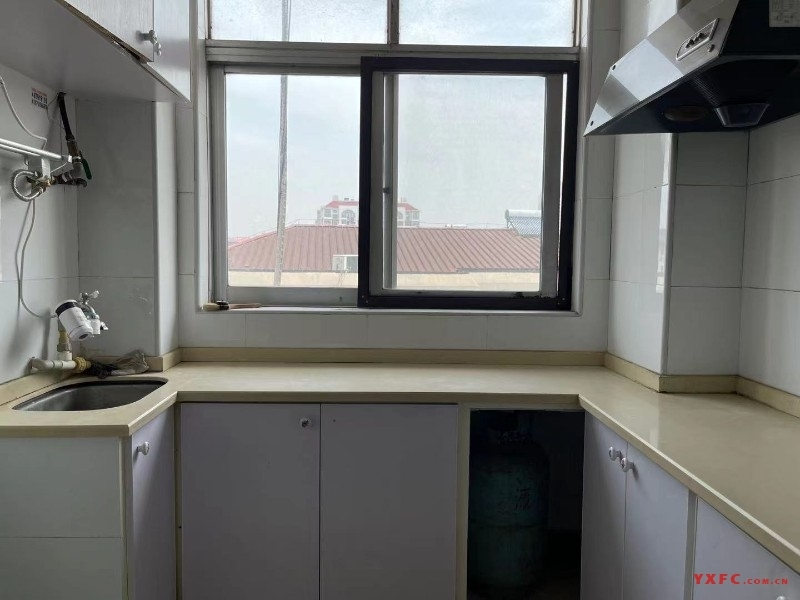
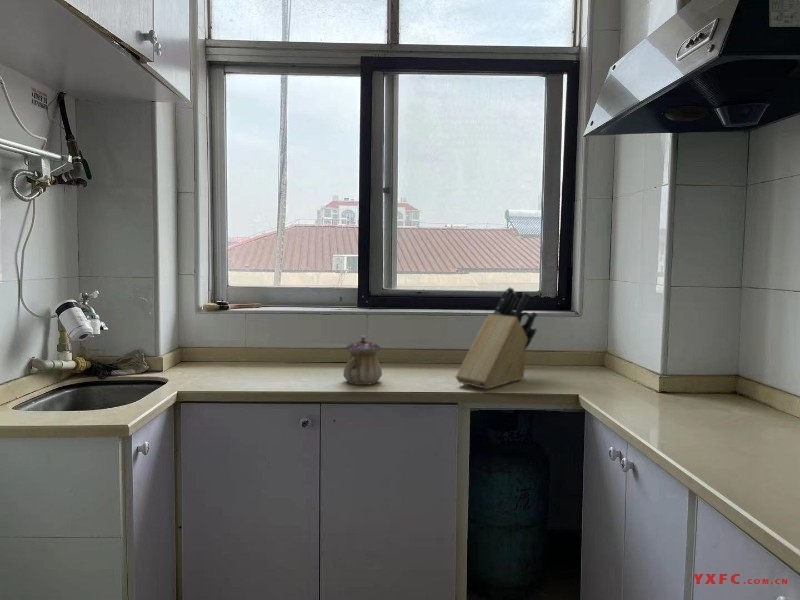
+ knife block [455,286,538,390]
+ teapot [342,334,383,386]
